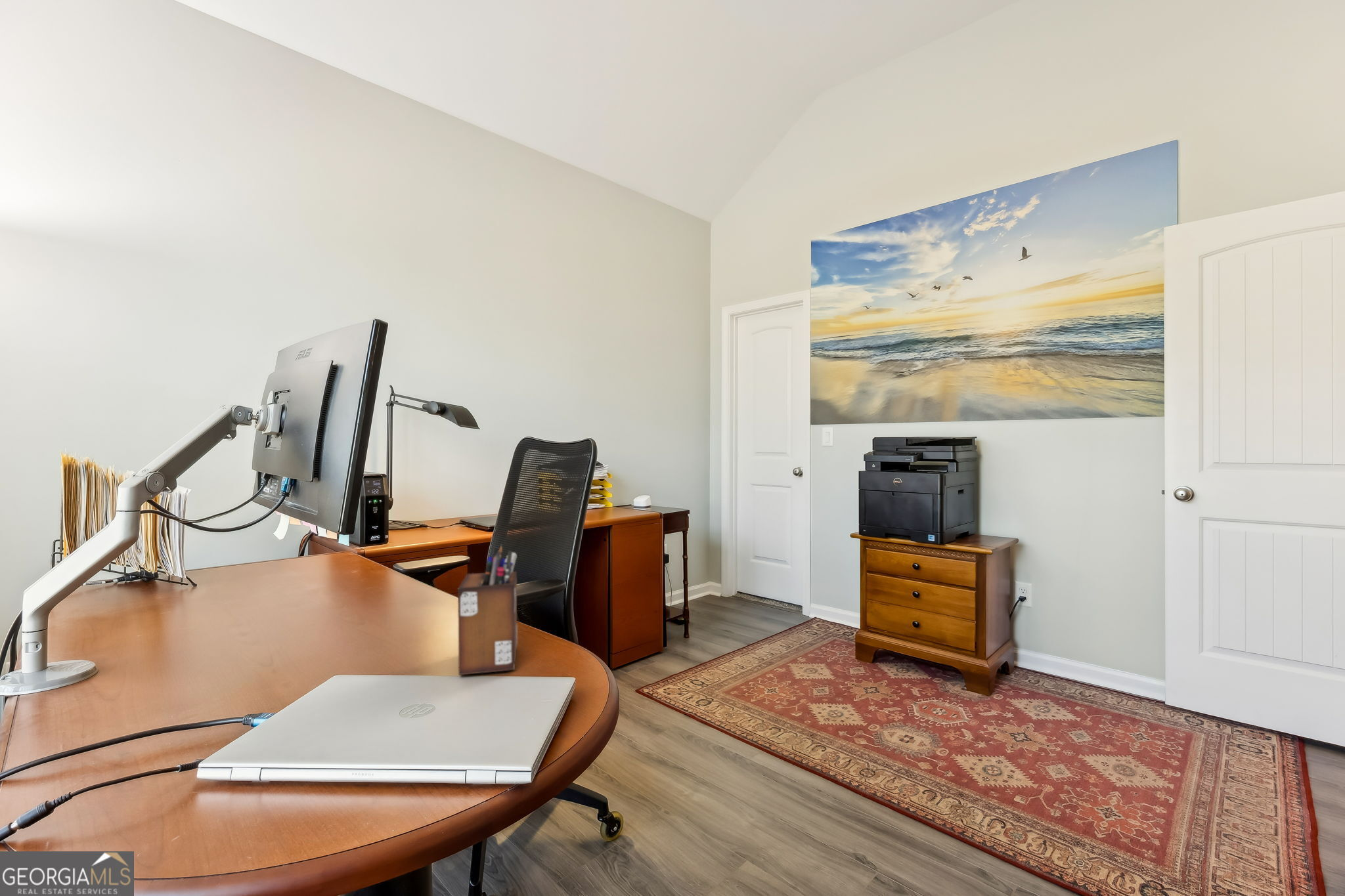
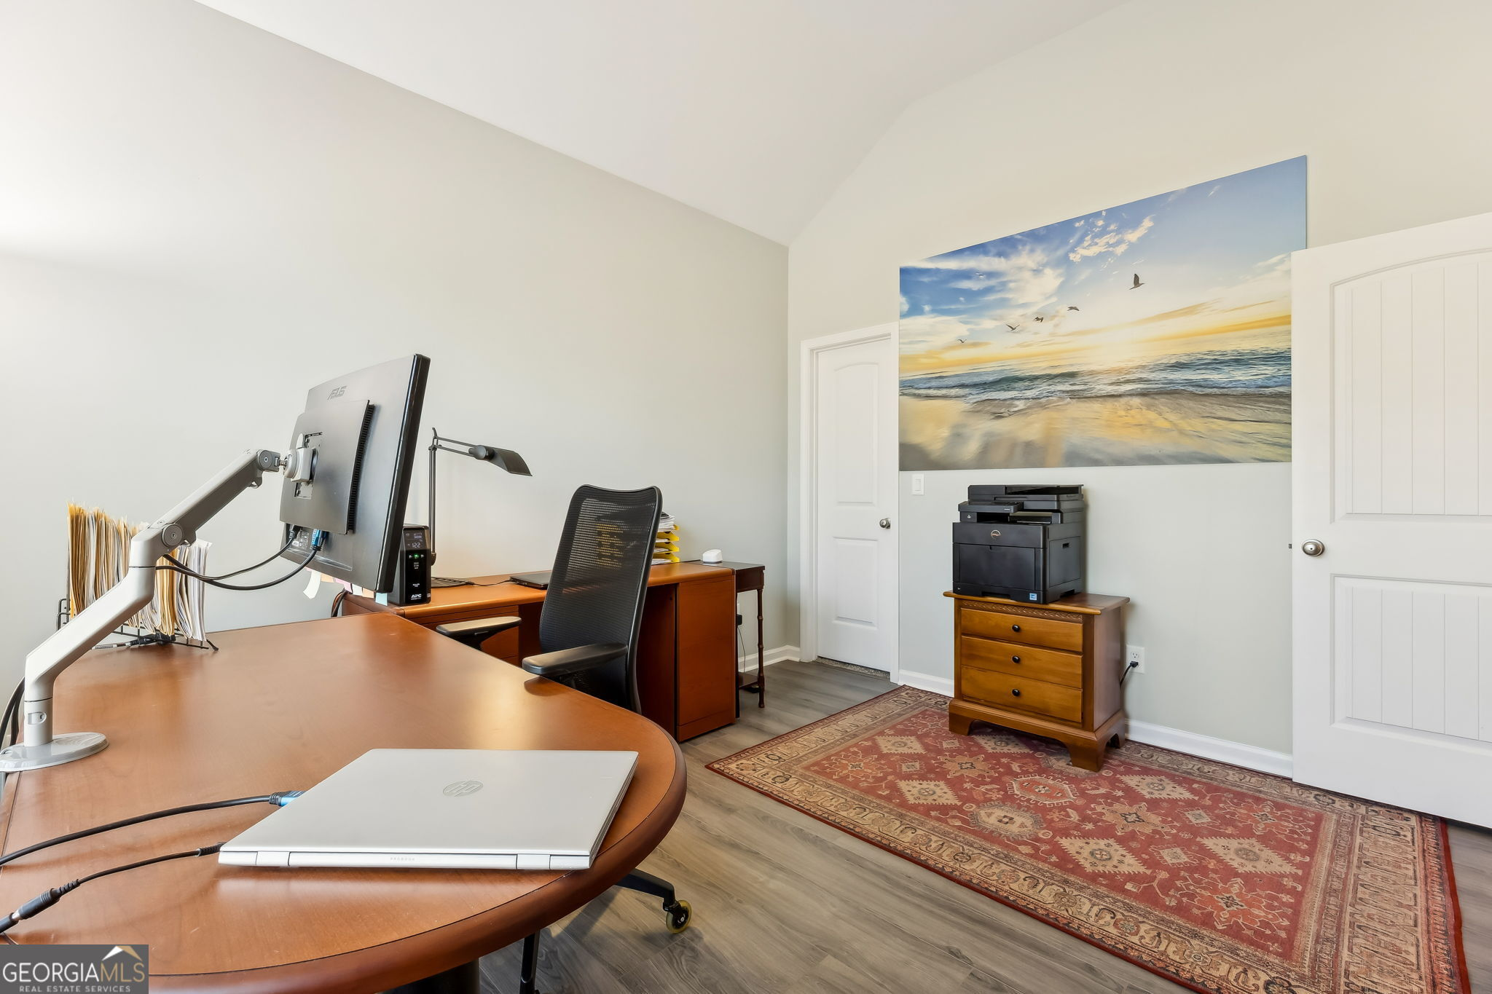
- desk organizer [457,544,518,675]
